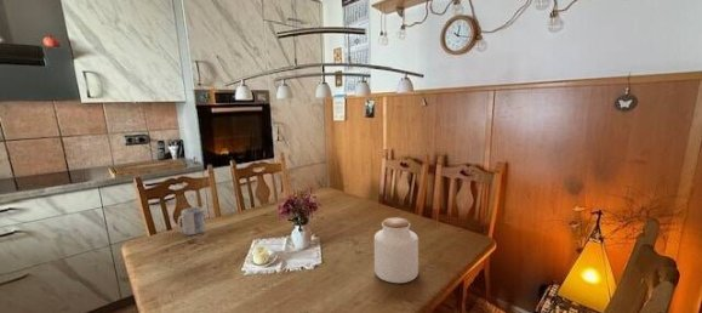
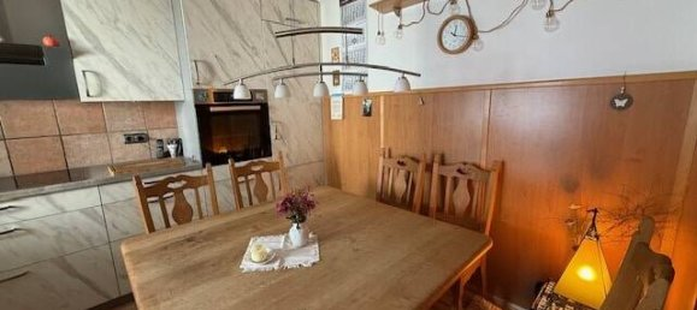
- mug [177,206,206,237]
- jar [373,216,420,284]
